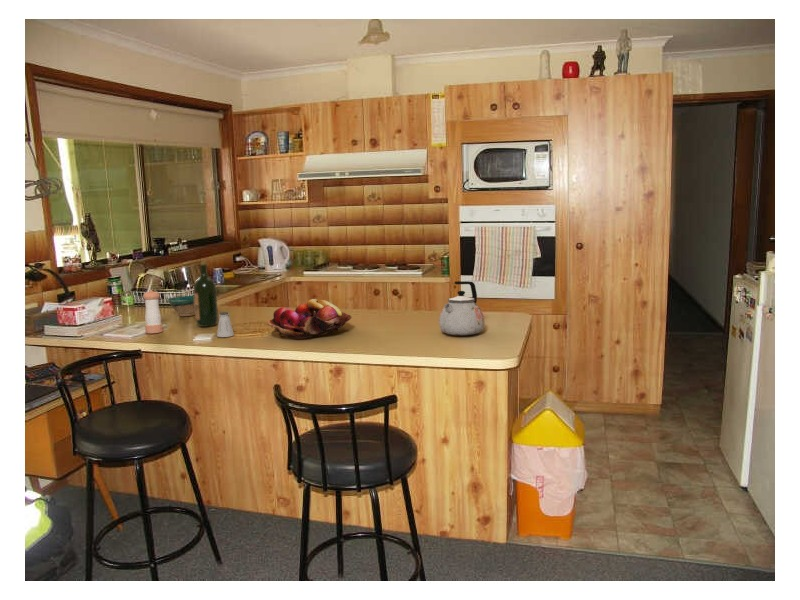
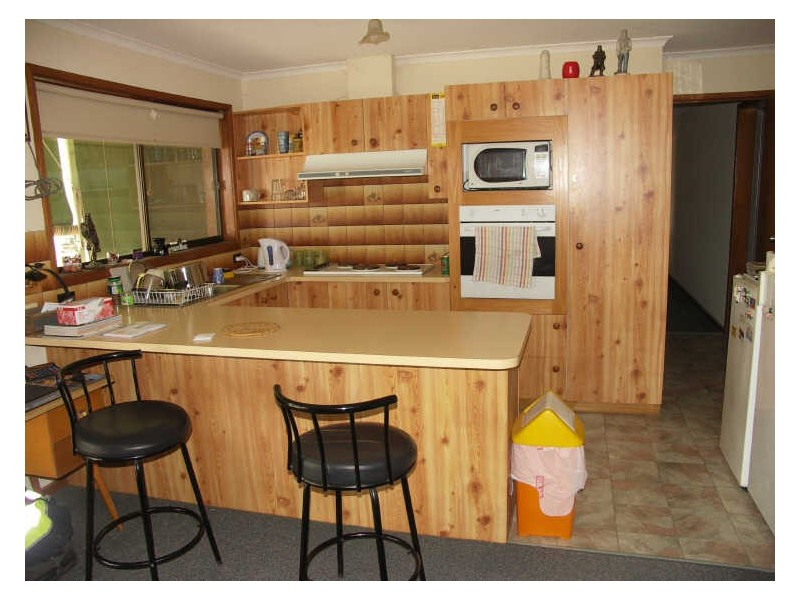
- pepper shaker [142,289,164,334]
- bowl [166,295,195,317]
- wine bottle [193,260,219,328]
- fruit basket [267,298,353,340]
- saltshaker [216,311,235,338]
- kettle [438,280,485,336]
